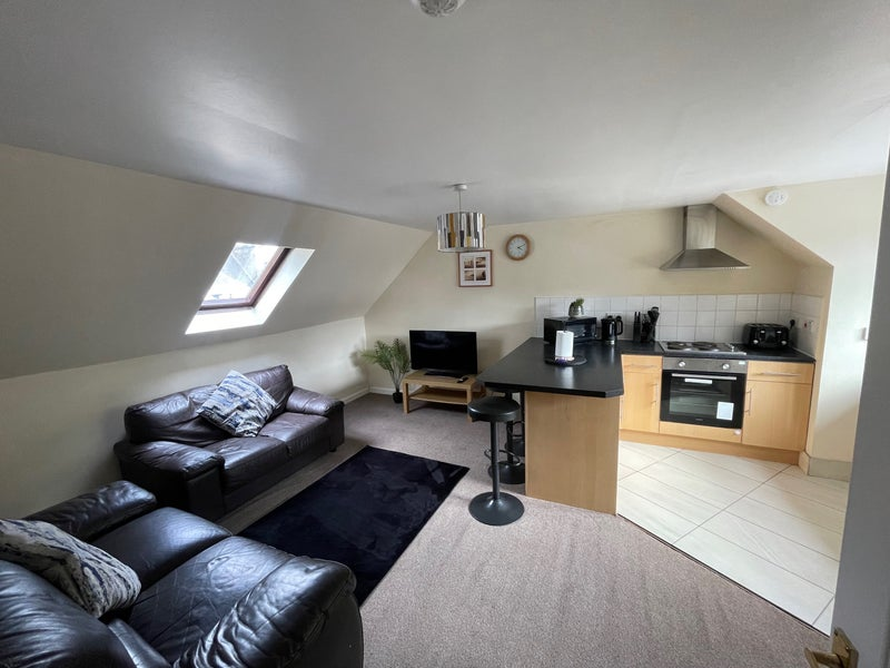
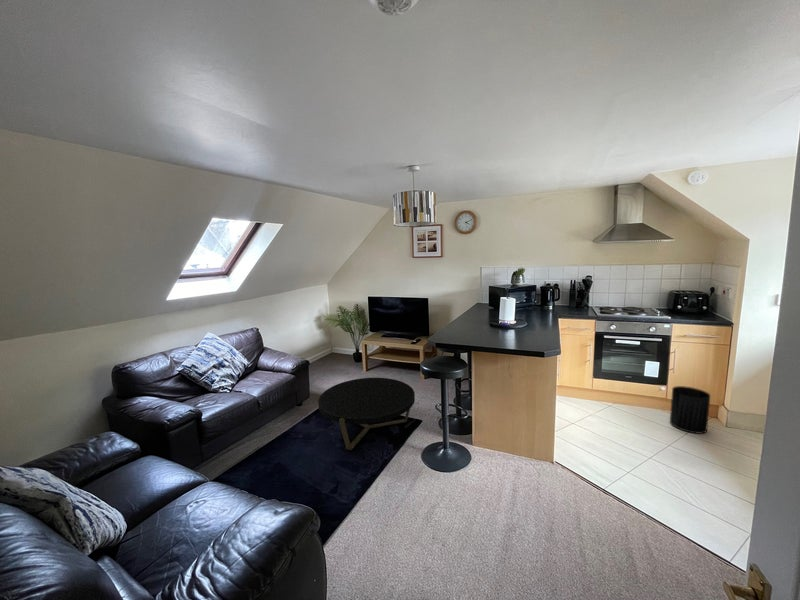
+ coffee table [317,377,416,451]
+ trash can [669,385,711,435]
